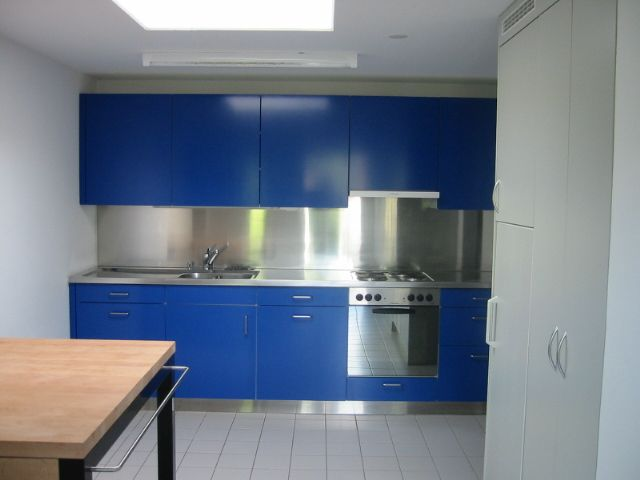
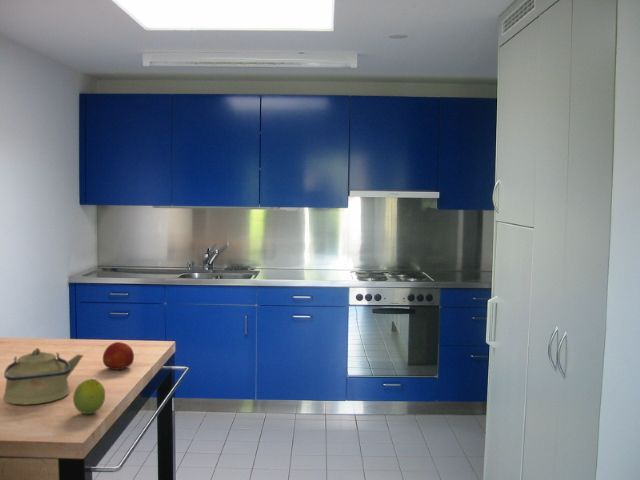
+ kettle [2,347,84,406]
+ fruit [72,378,106,415]
+ fruit [102,341,135,371]
